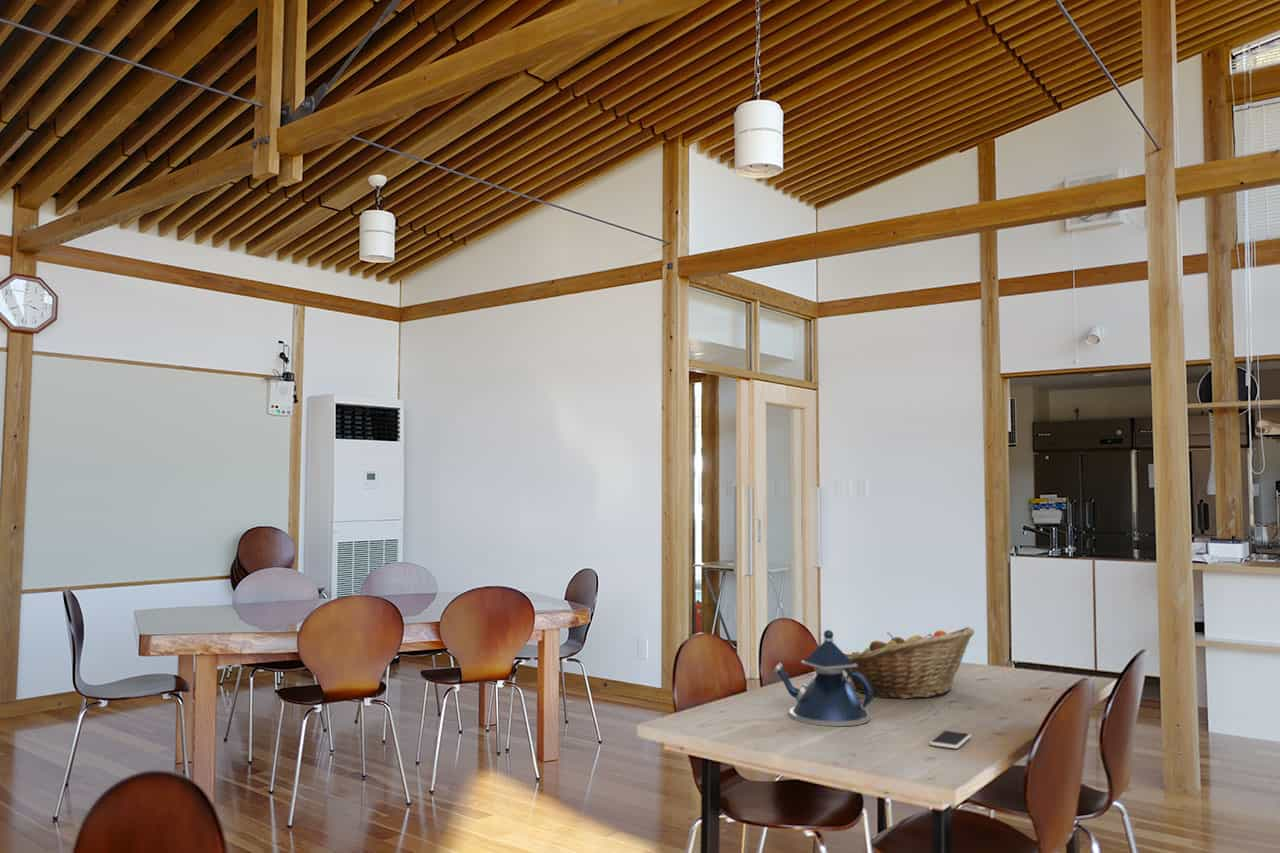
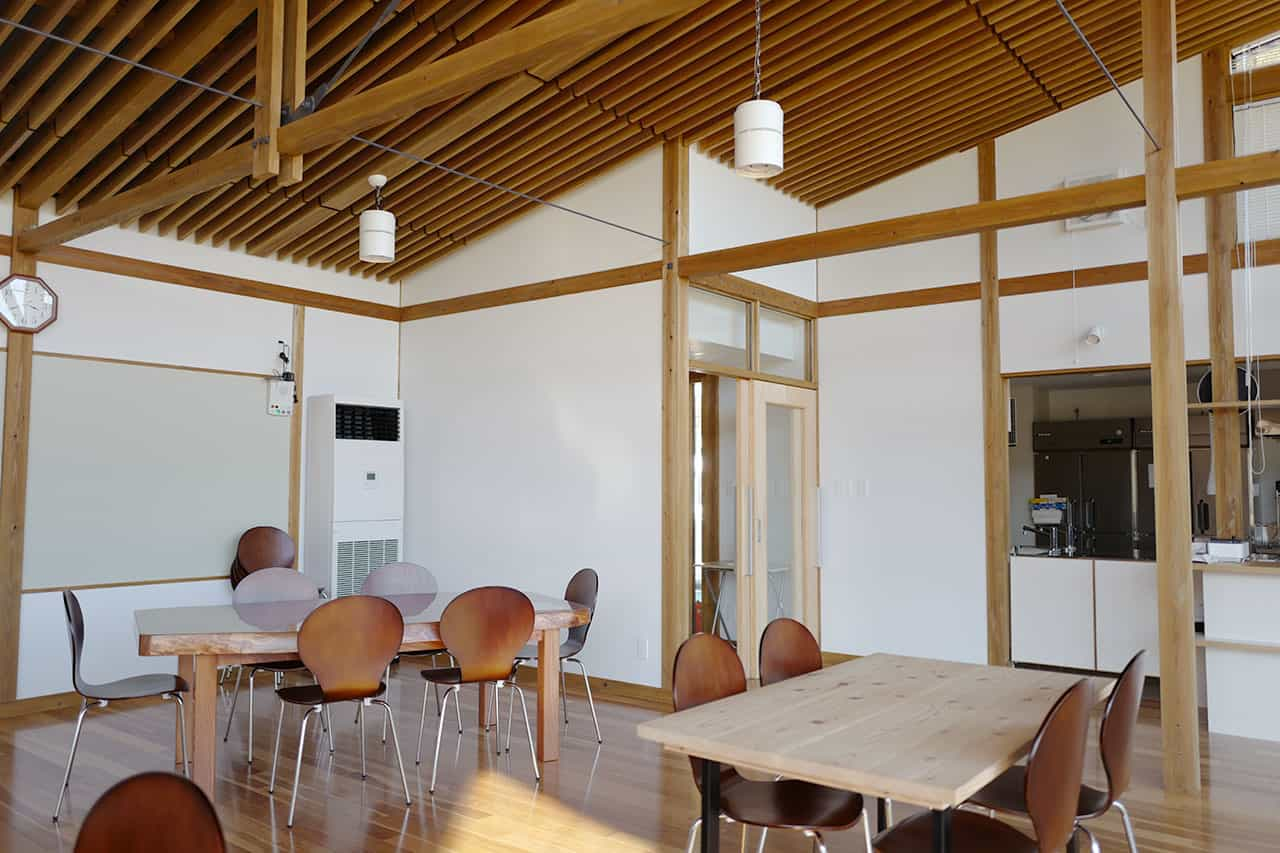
- fruit basket [843,626,976,700]
- smartphone [928,730,972,750]
- teapot [772,629,874,727]
